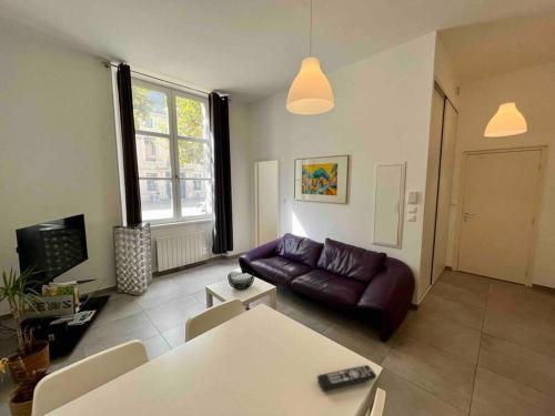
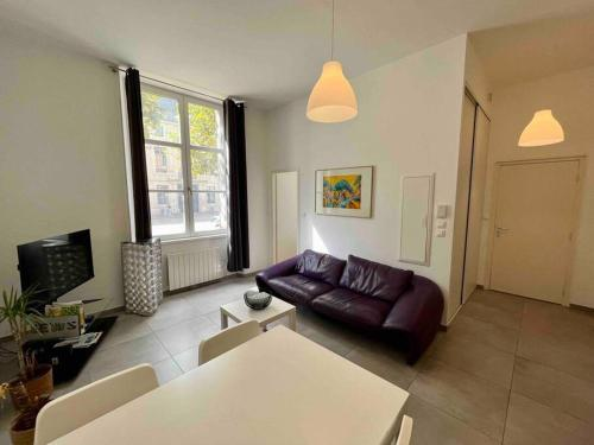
- remote control [316,364,377,392]
